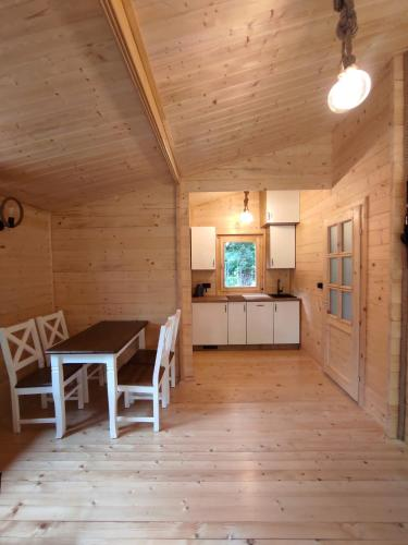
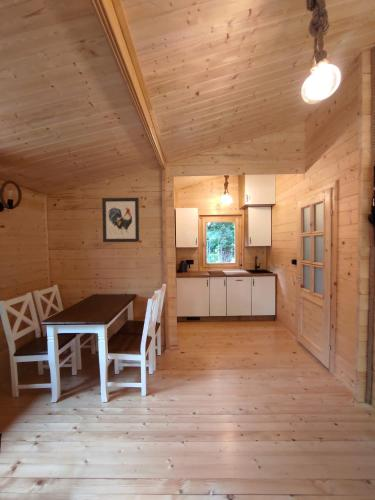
+ wall art [101,197,140,243]
